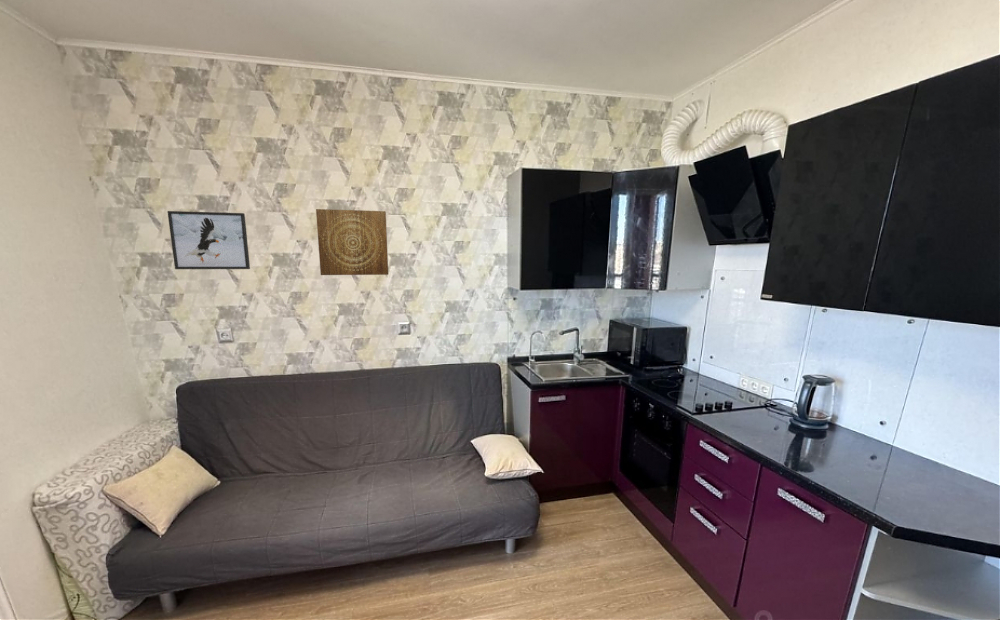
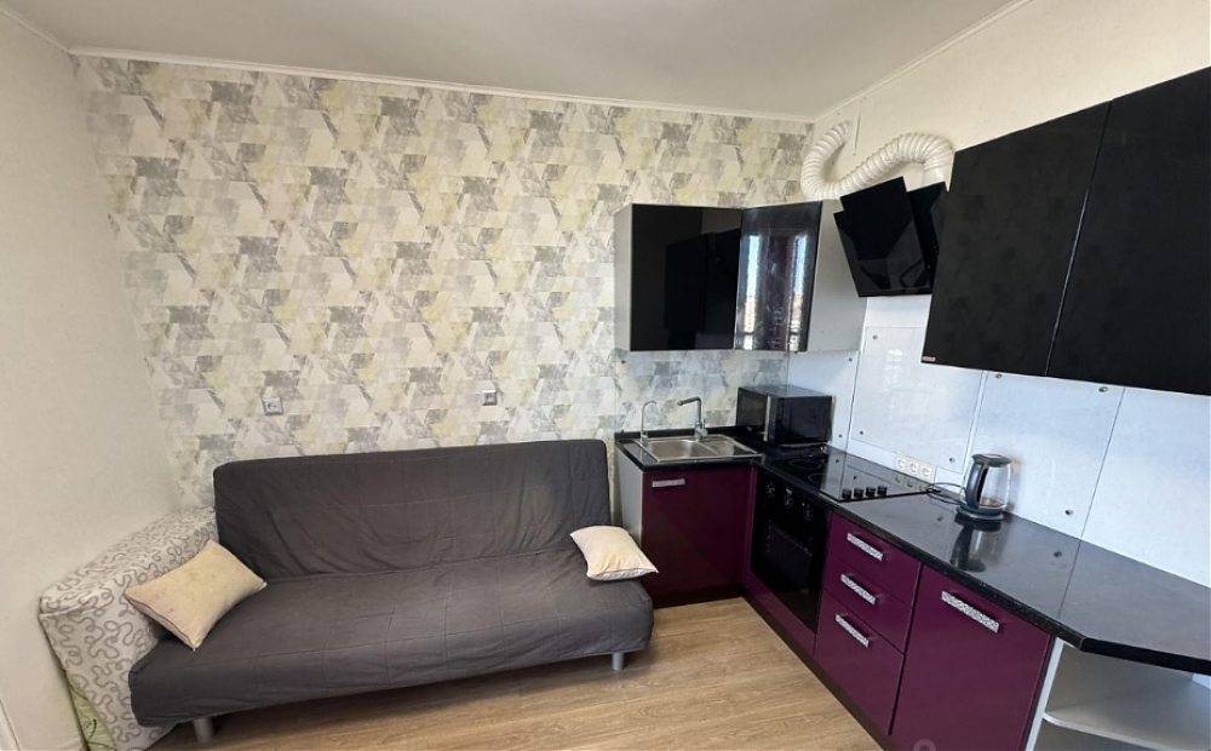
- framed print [167,210,251,270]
- wall art [315,208,389,276]
